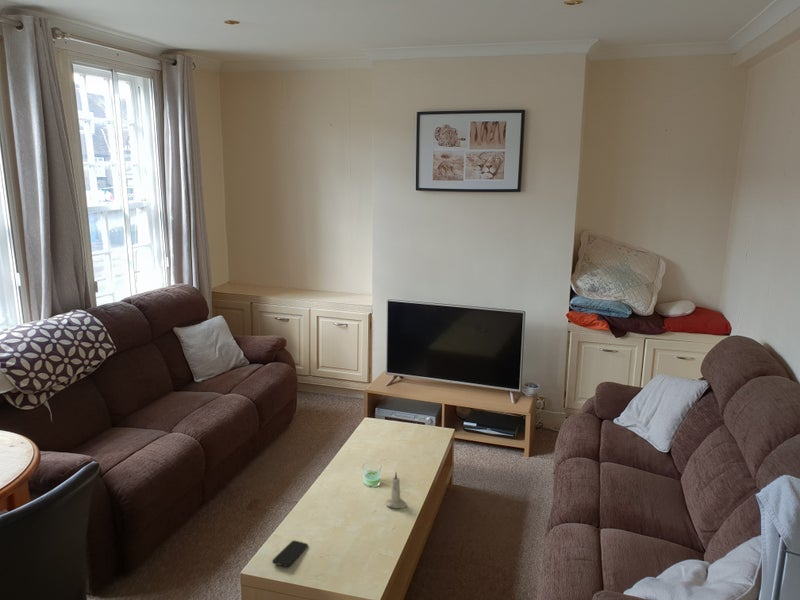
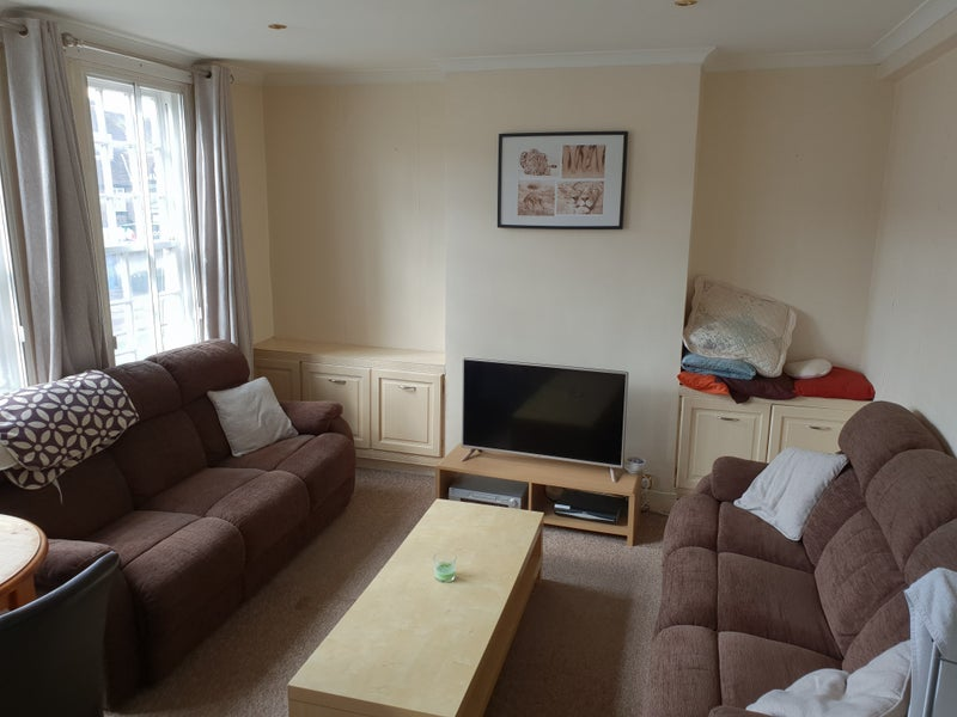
- candle [384,471,408,509]
- smartphone [271,539,309,568]
